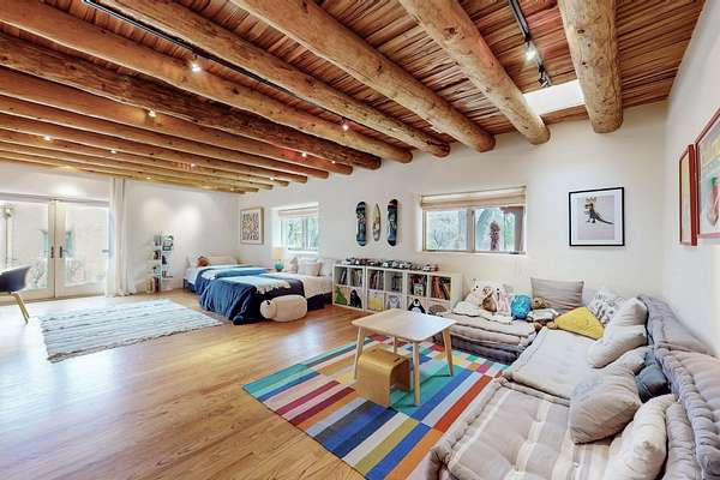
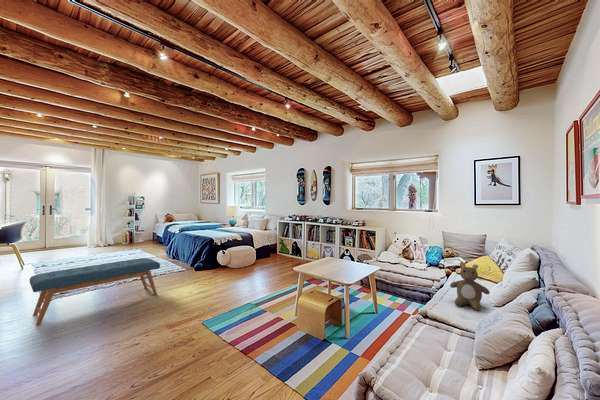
+ teddy bear [449,262,491,312]
+ bench [29,257,161,327]
